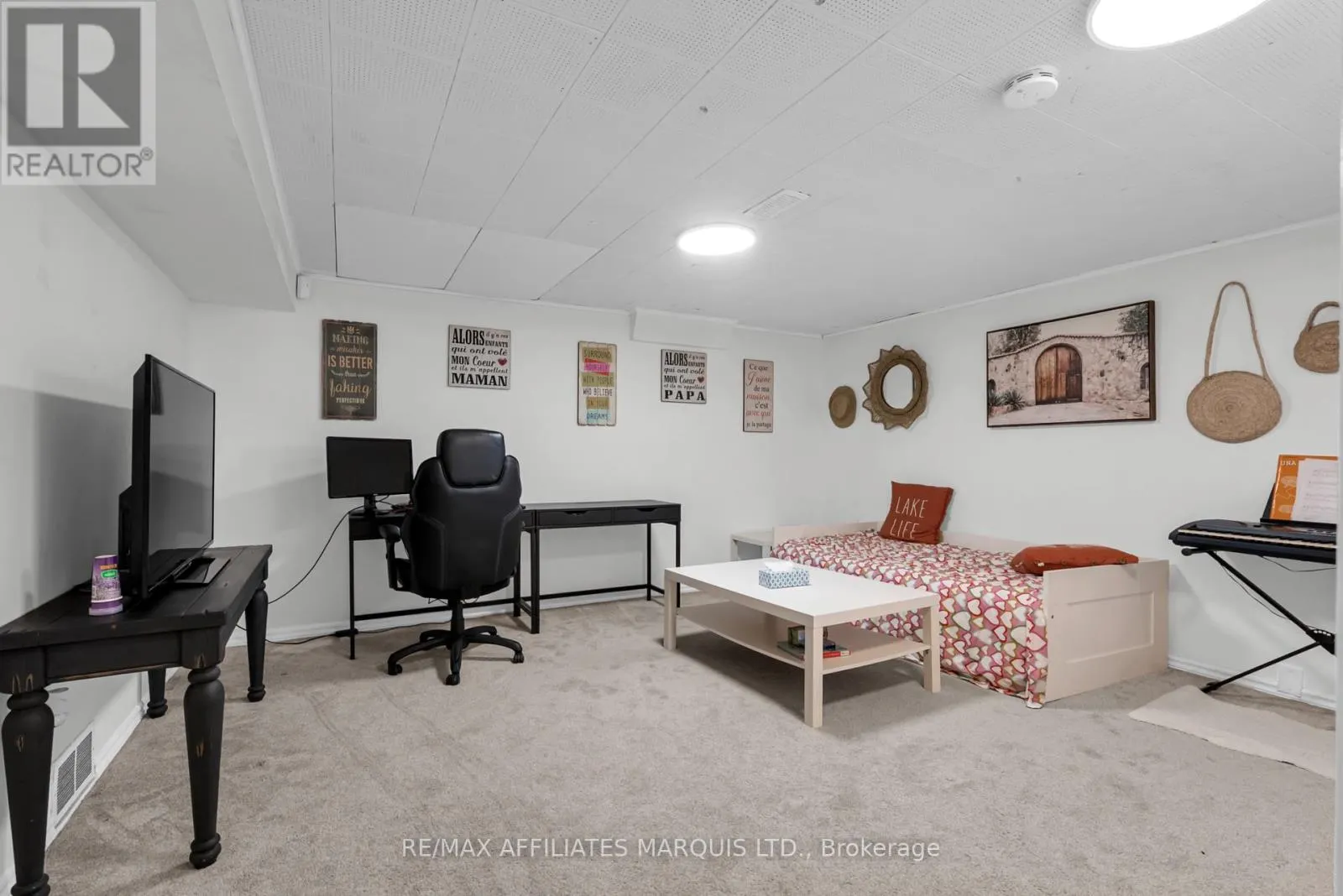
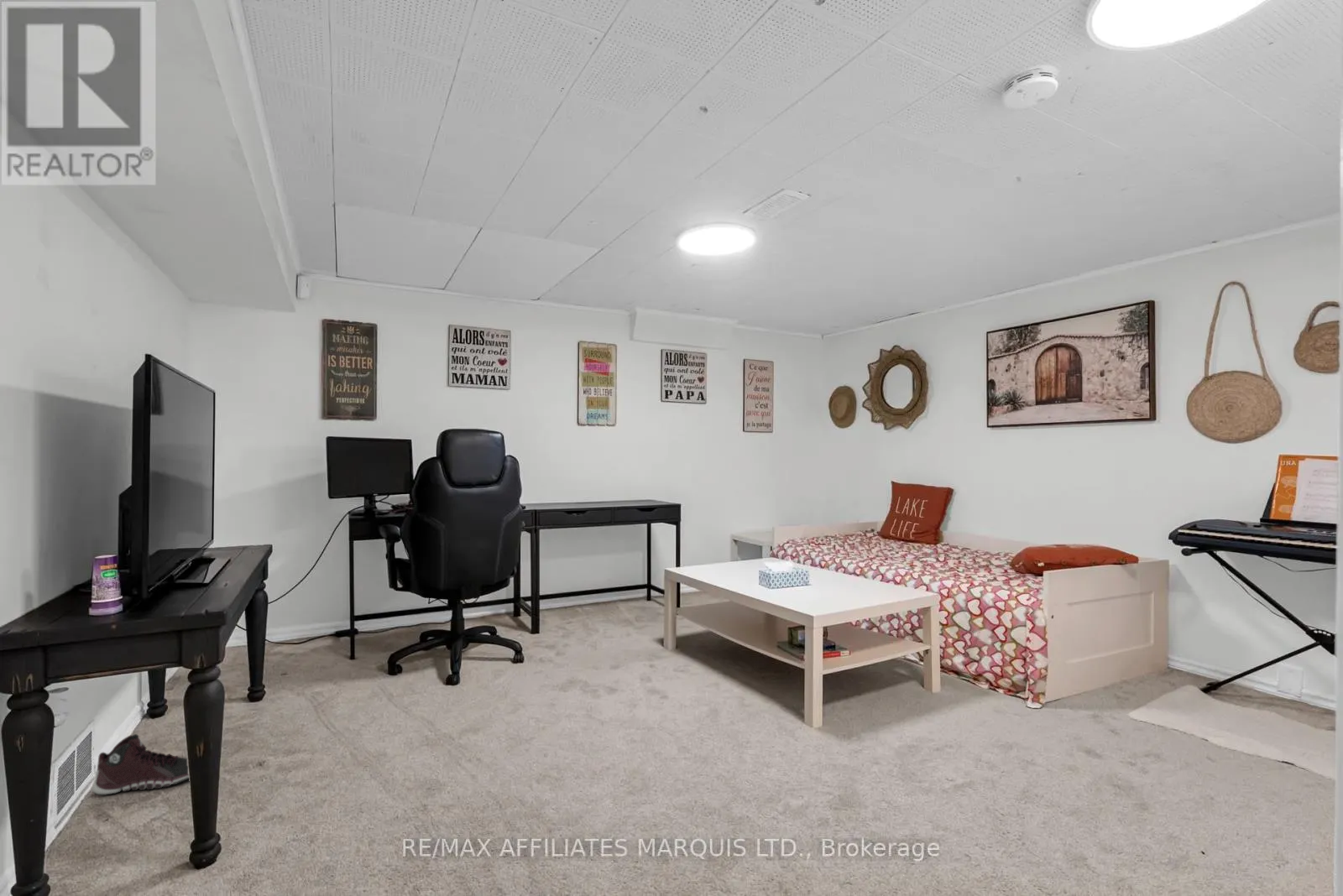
+ sneaker [91,733,190,796]
